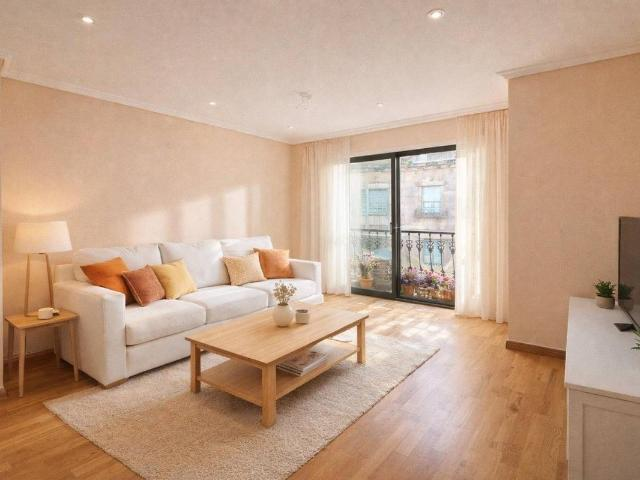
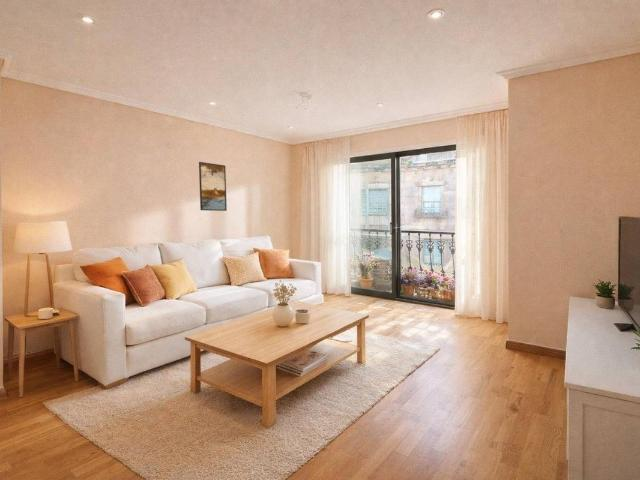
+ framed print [198,161,228,212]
